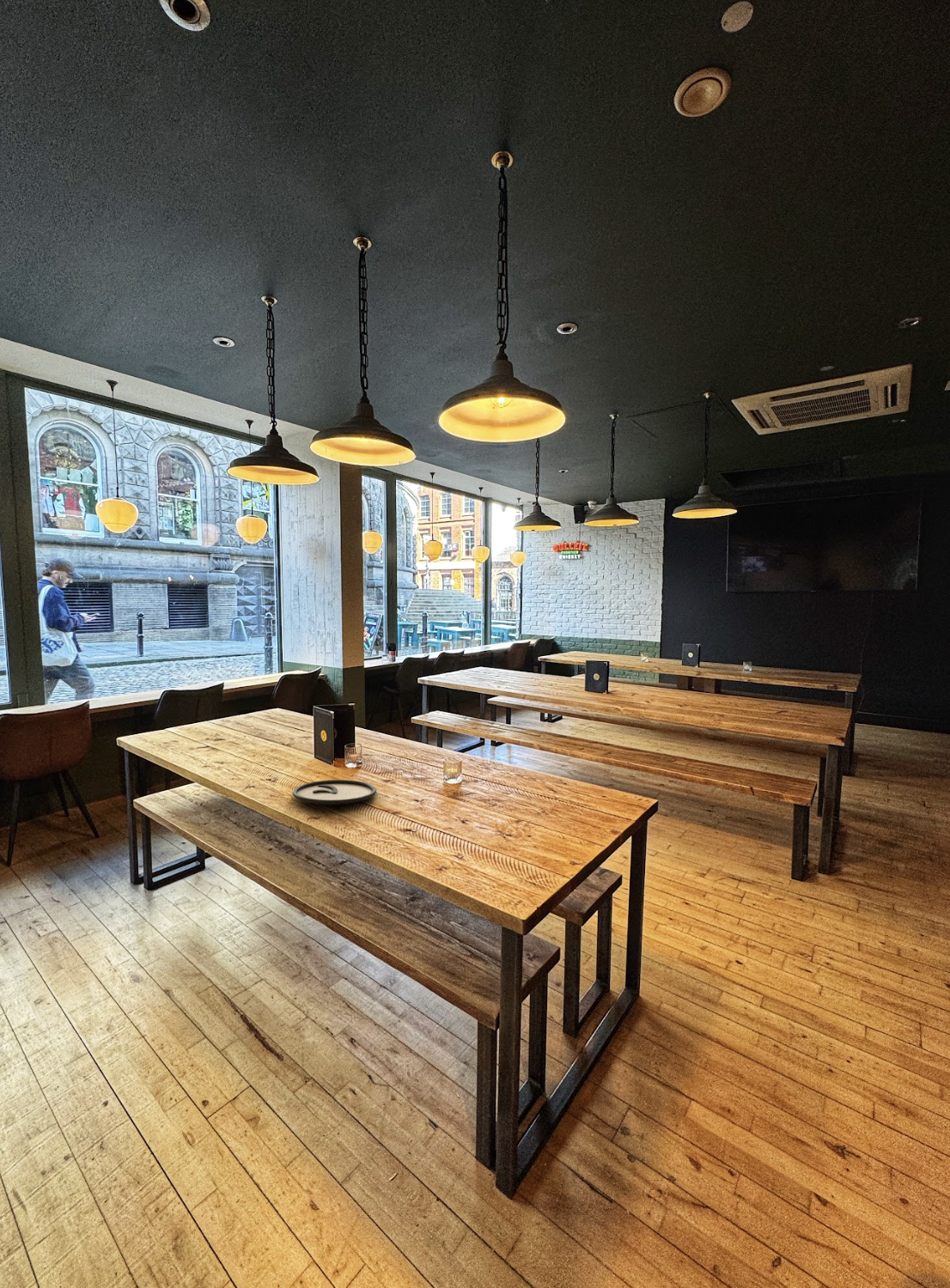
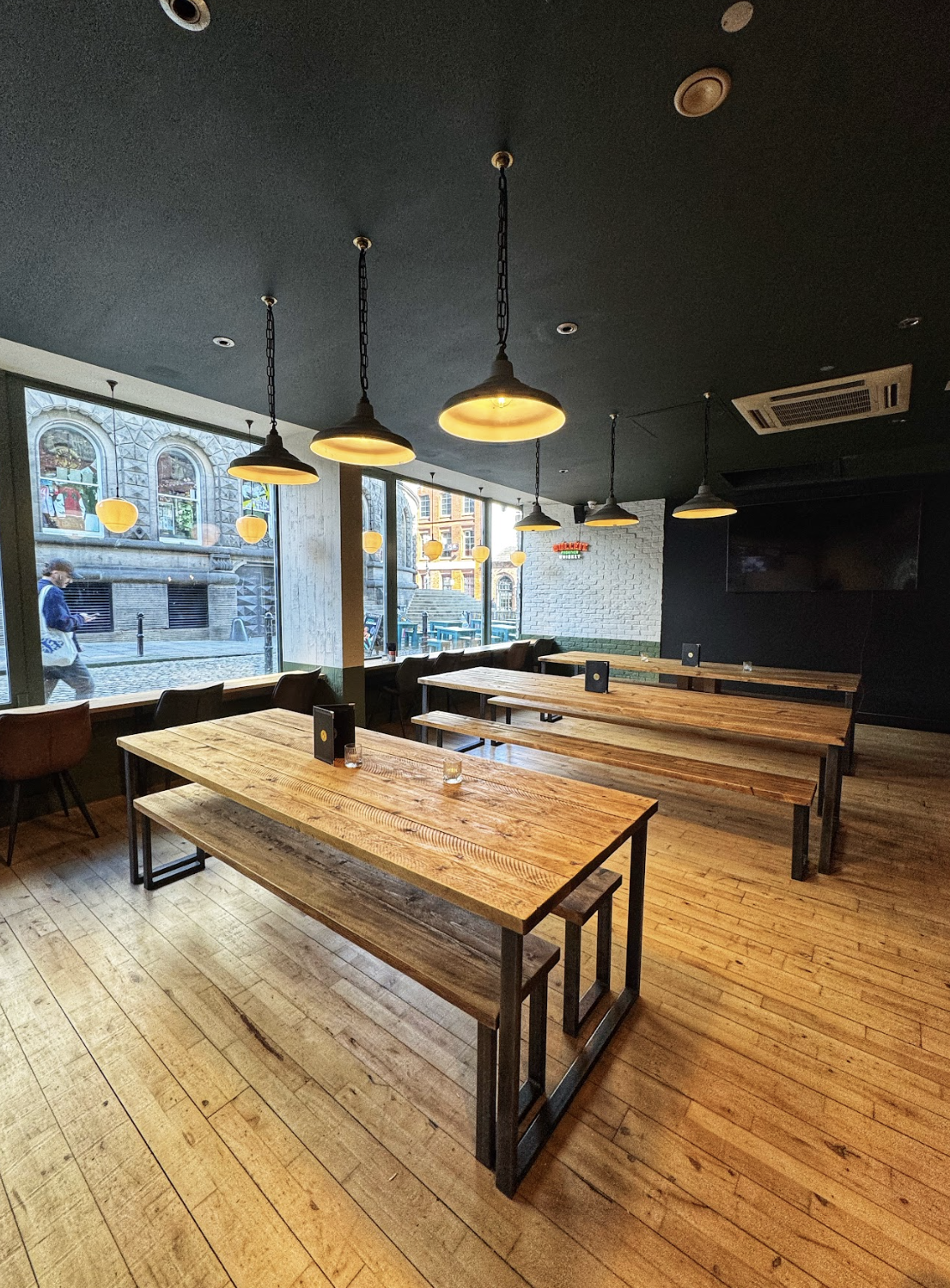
- plate [292,779,377,805]
